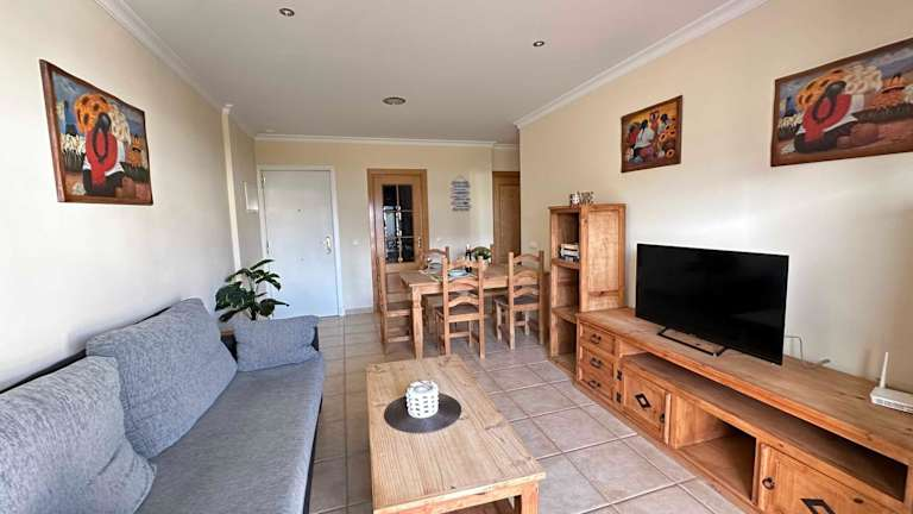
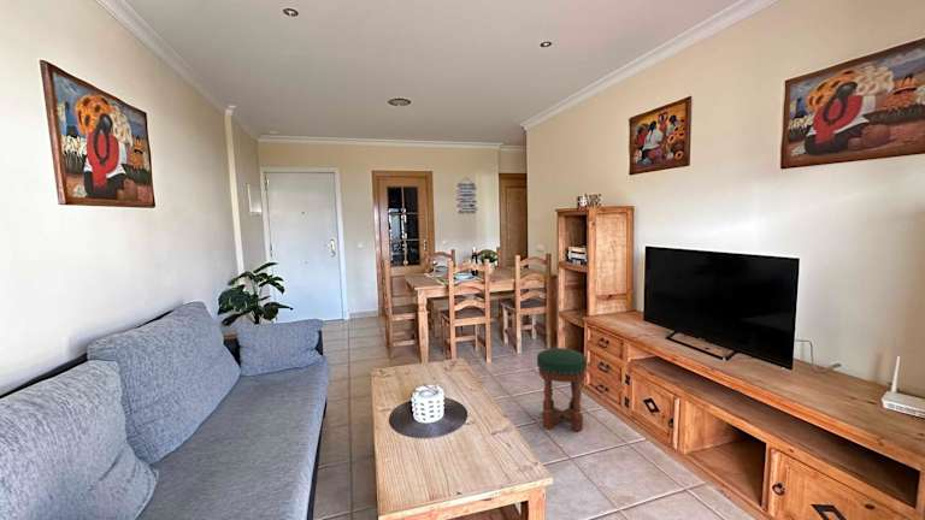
+ stool [536,347,588,433]
